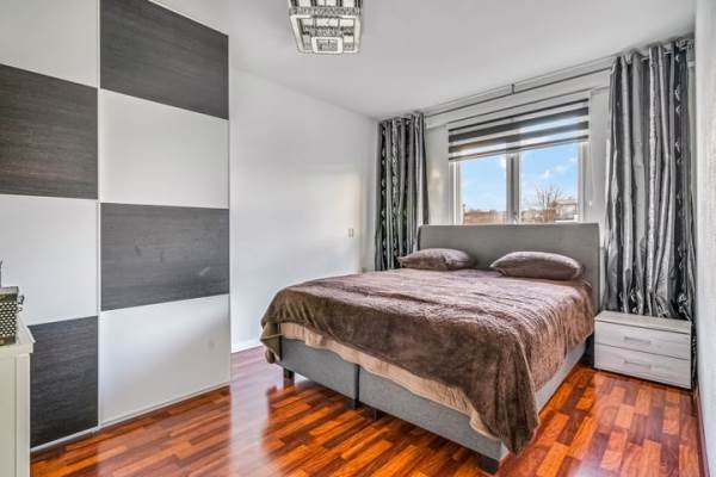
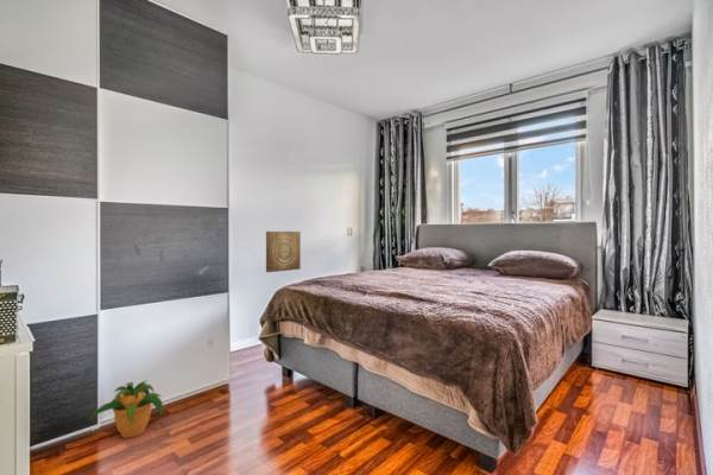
+ wall art [265,230,302,273]
+ potted plant [89,379,164,439]
